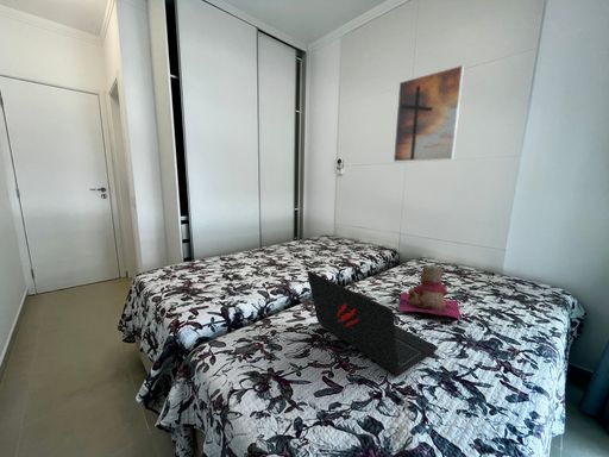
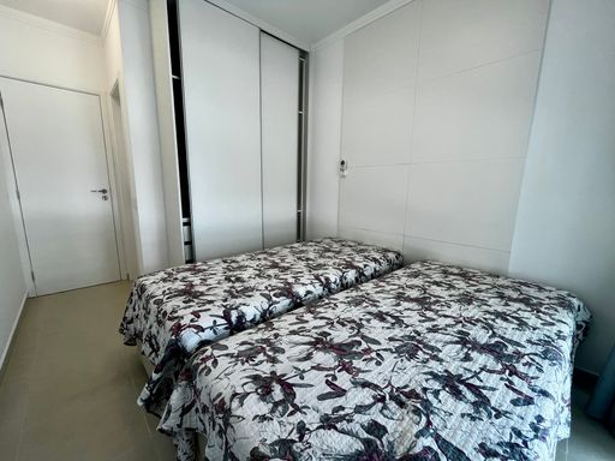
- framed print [393,64,465,163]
- laptop [306,270,439,377]
- teddy bear [398,264,463,320]
